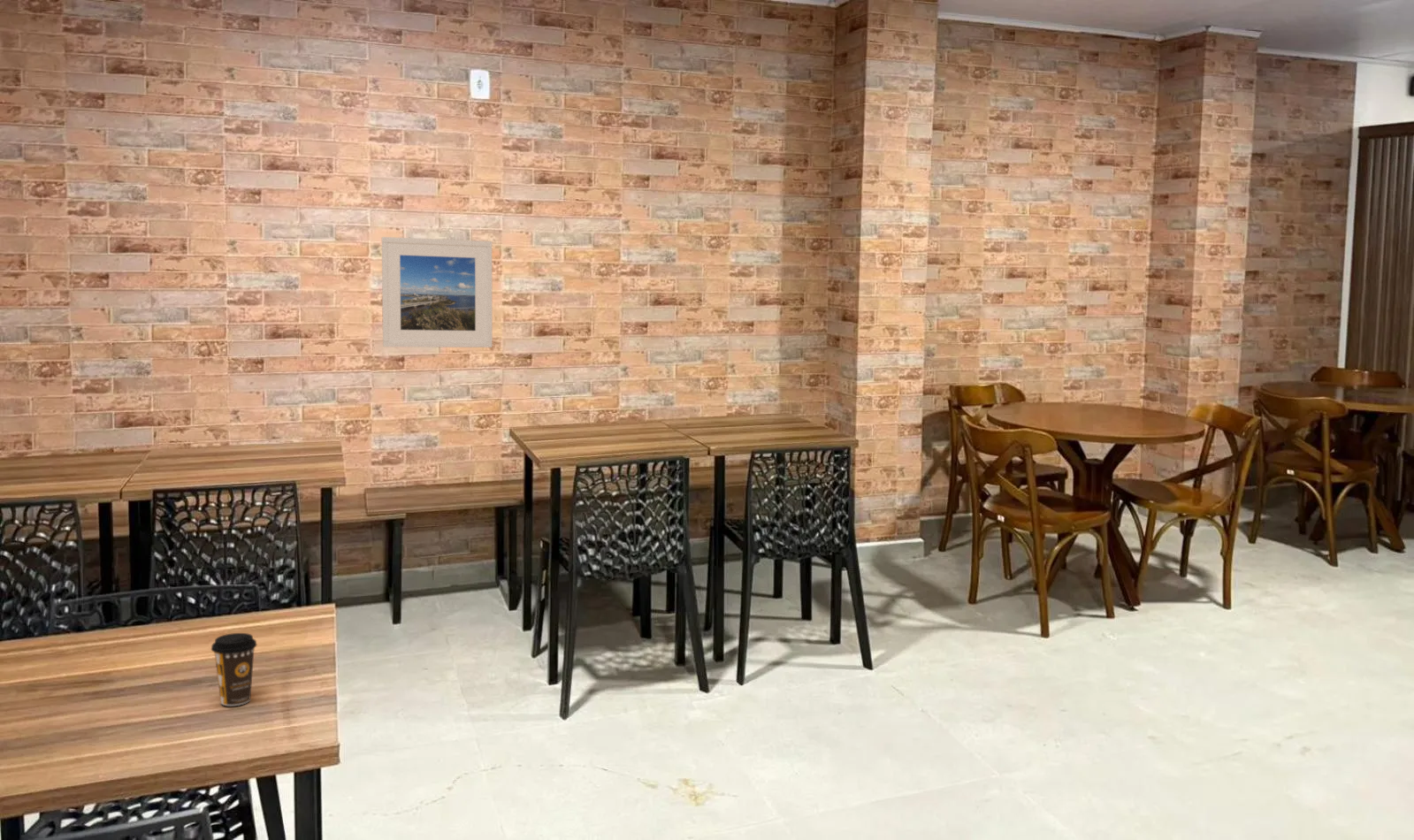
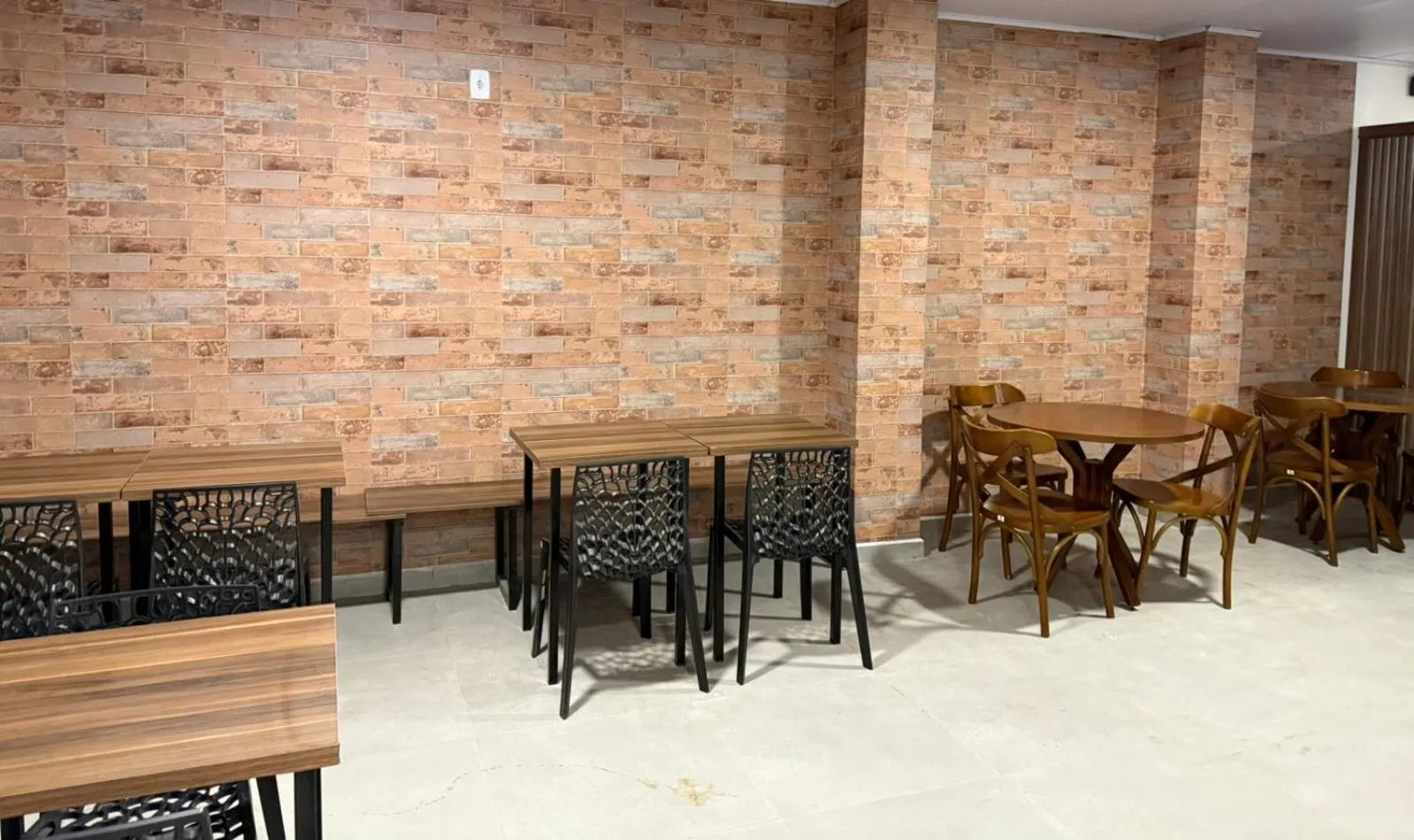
- coffee cup [210,632,257,706]
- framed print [381,236,493,348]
